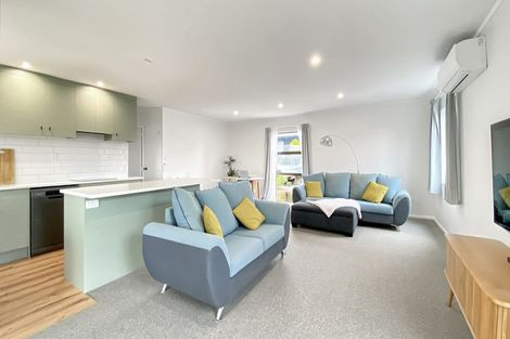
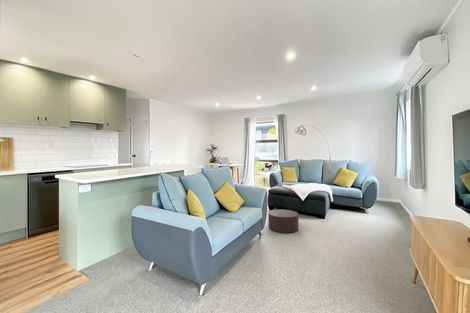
+ ottoman [267,209,299,234]
